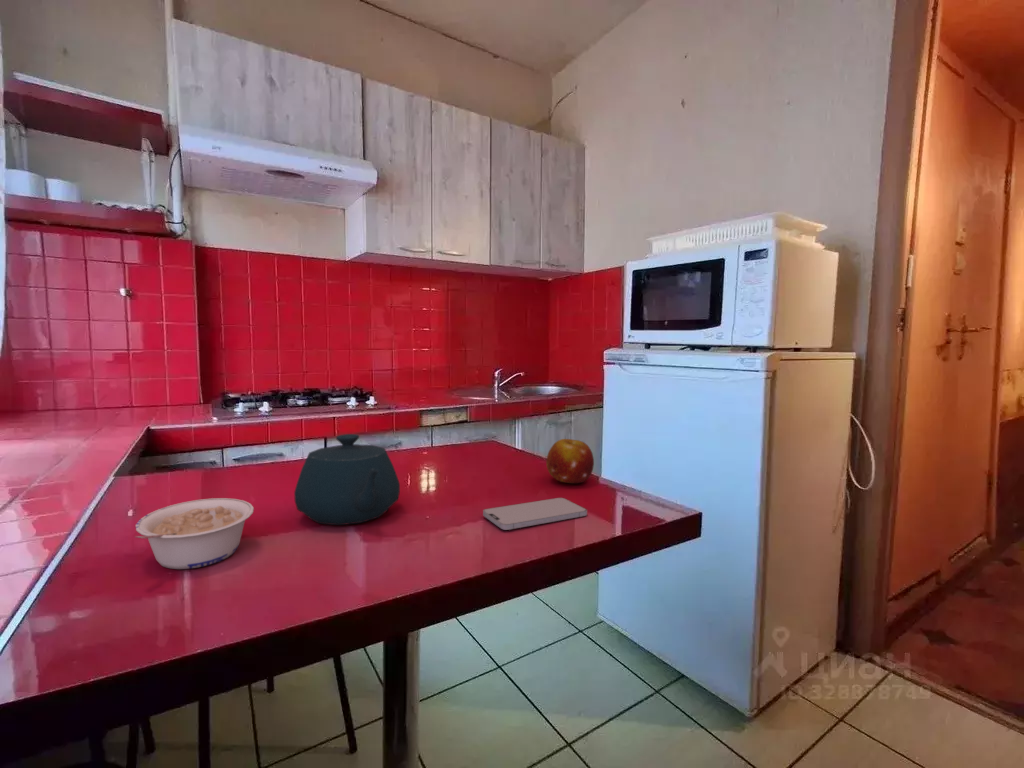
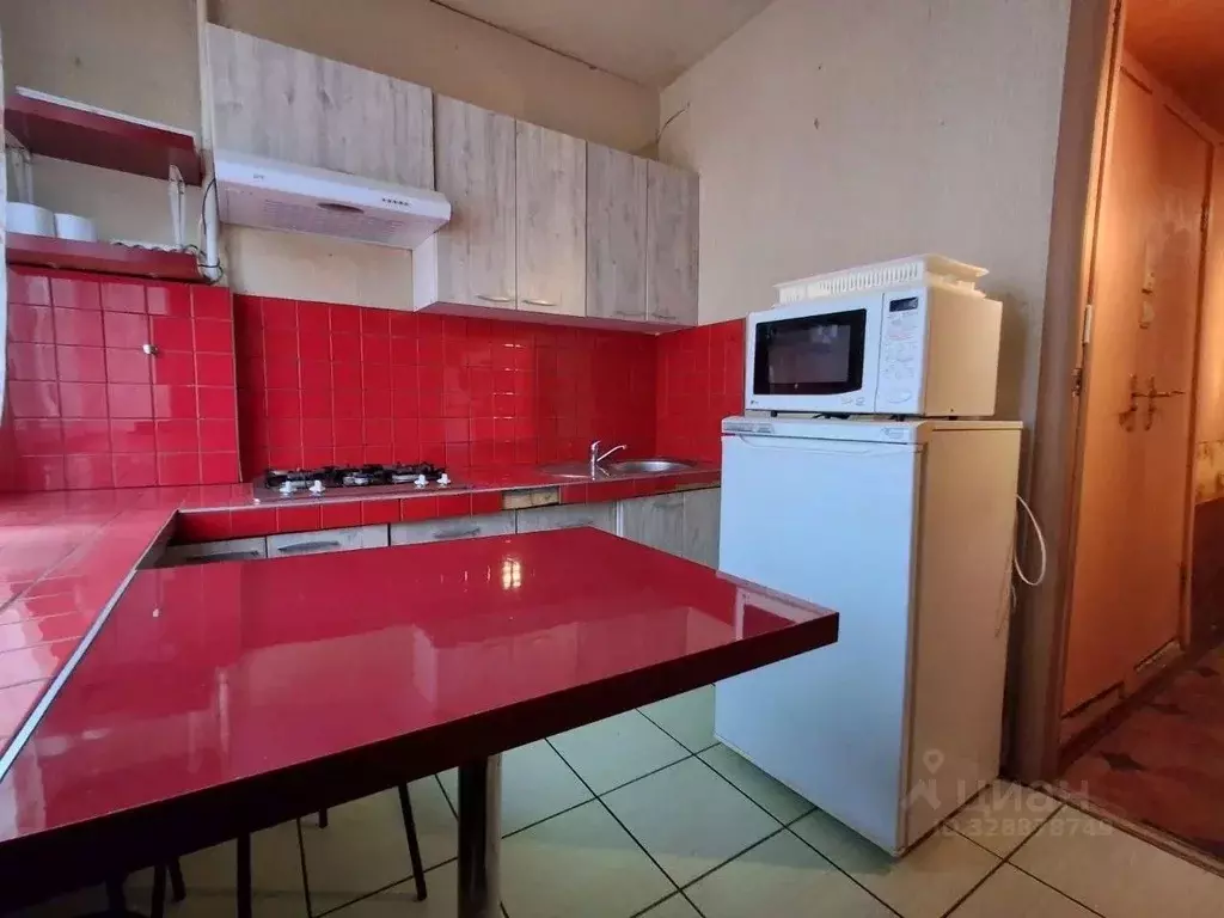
- legume [134,497,255,570]
- teapot [293,433,401,526]
- fruit [545,438,595,484]
- smartphone [482,497,588,531]
